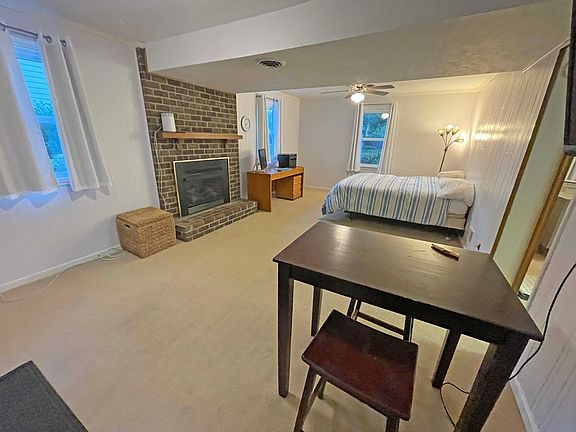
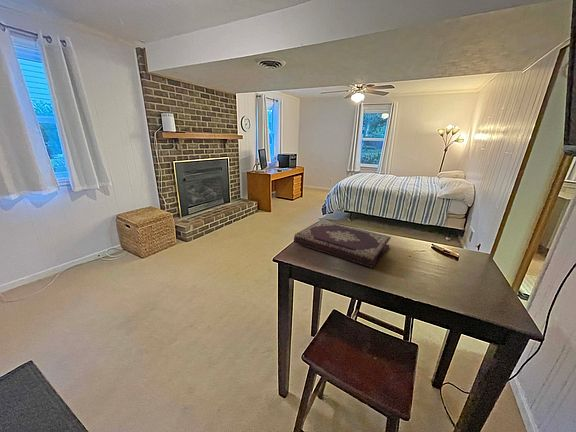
+ book [293,219,392,269]
